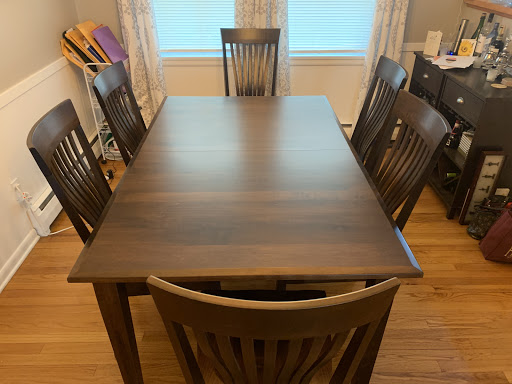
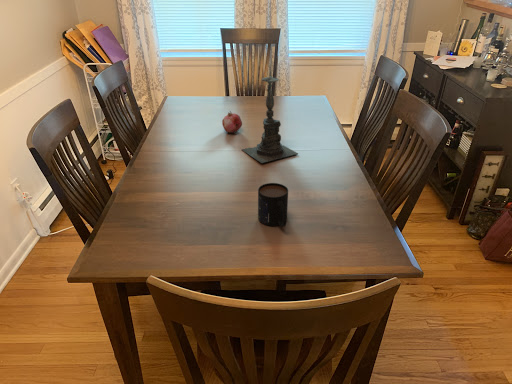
+ mug [257,182,289,228]
+ fruit [221,110,243,133]
+ candle holder [240,64,299,164]
